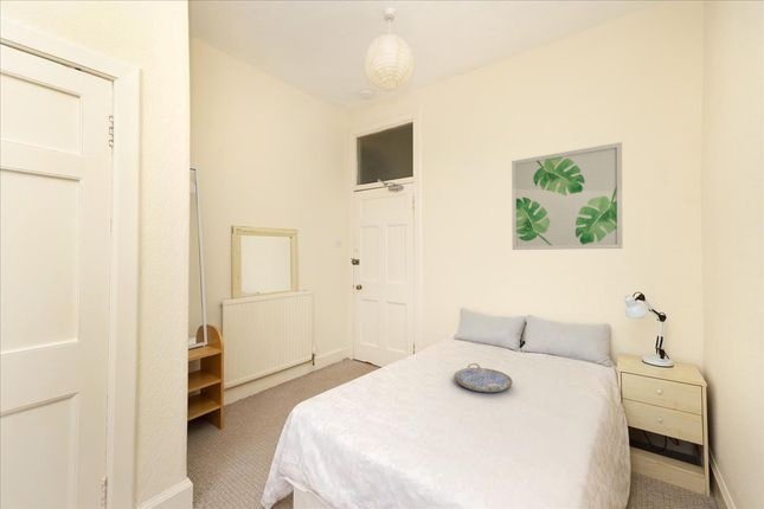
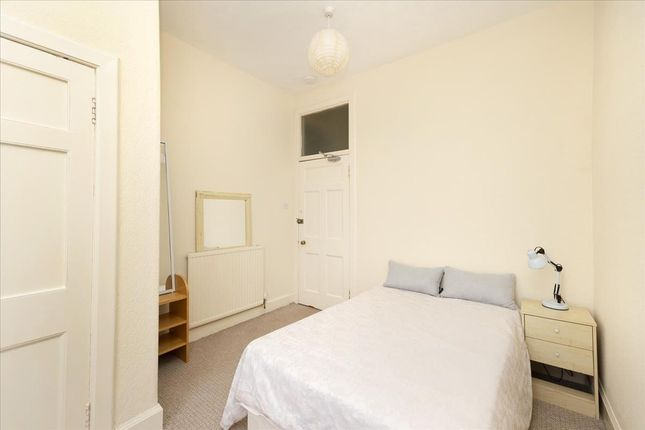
- serving tray [452,362,514,394]
- wall art [511,141,623,251]
